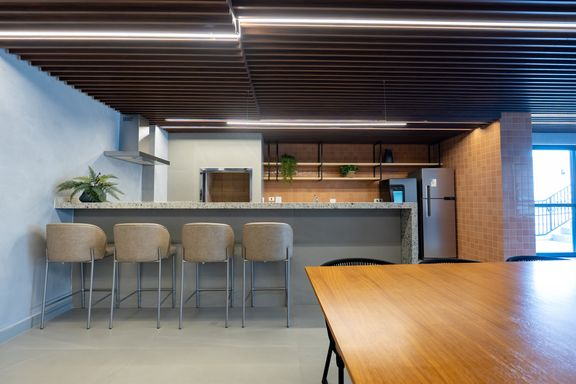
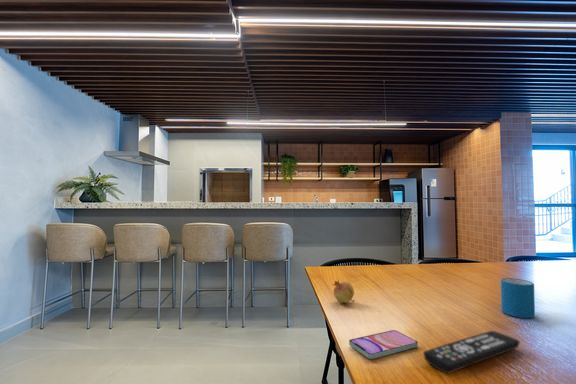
+ mug [500,277,536,319]
+ fruit [332,279,356,304]
+ remote control [422,330,521,374]
+ smartphone [348,329,419,360]
